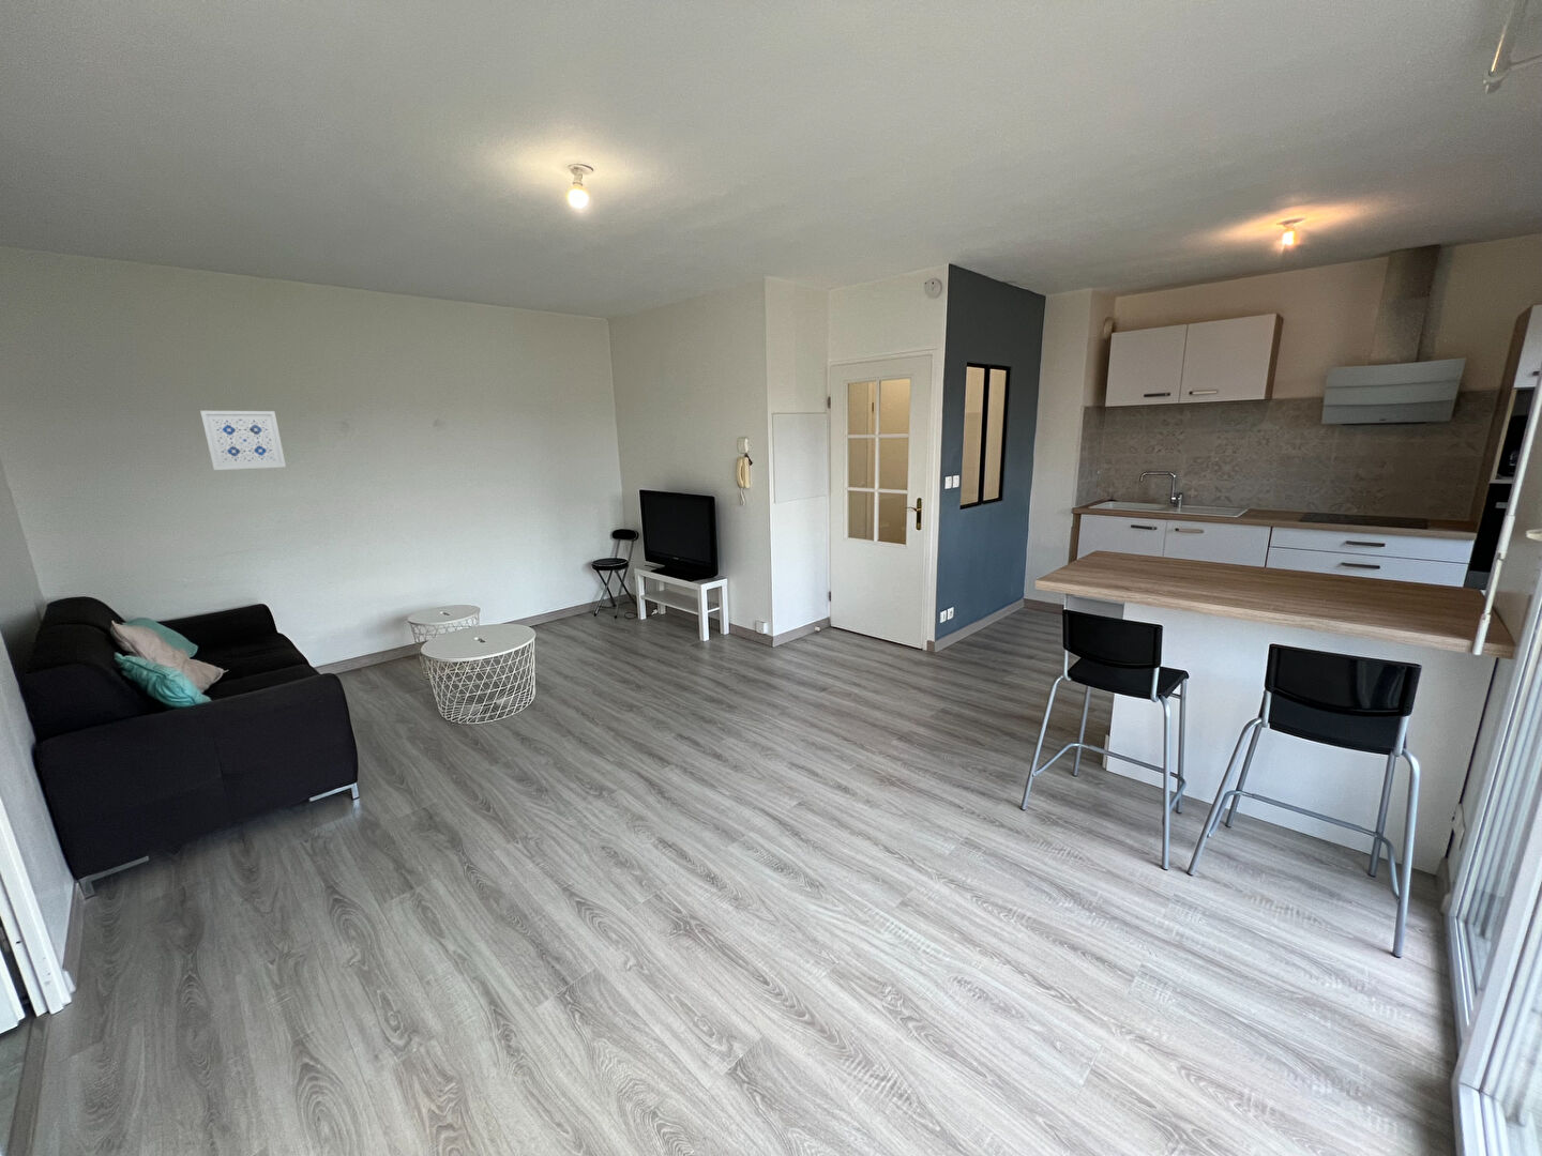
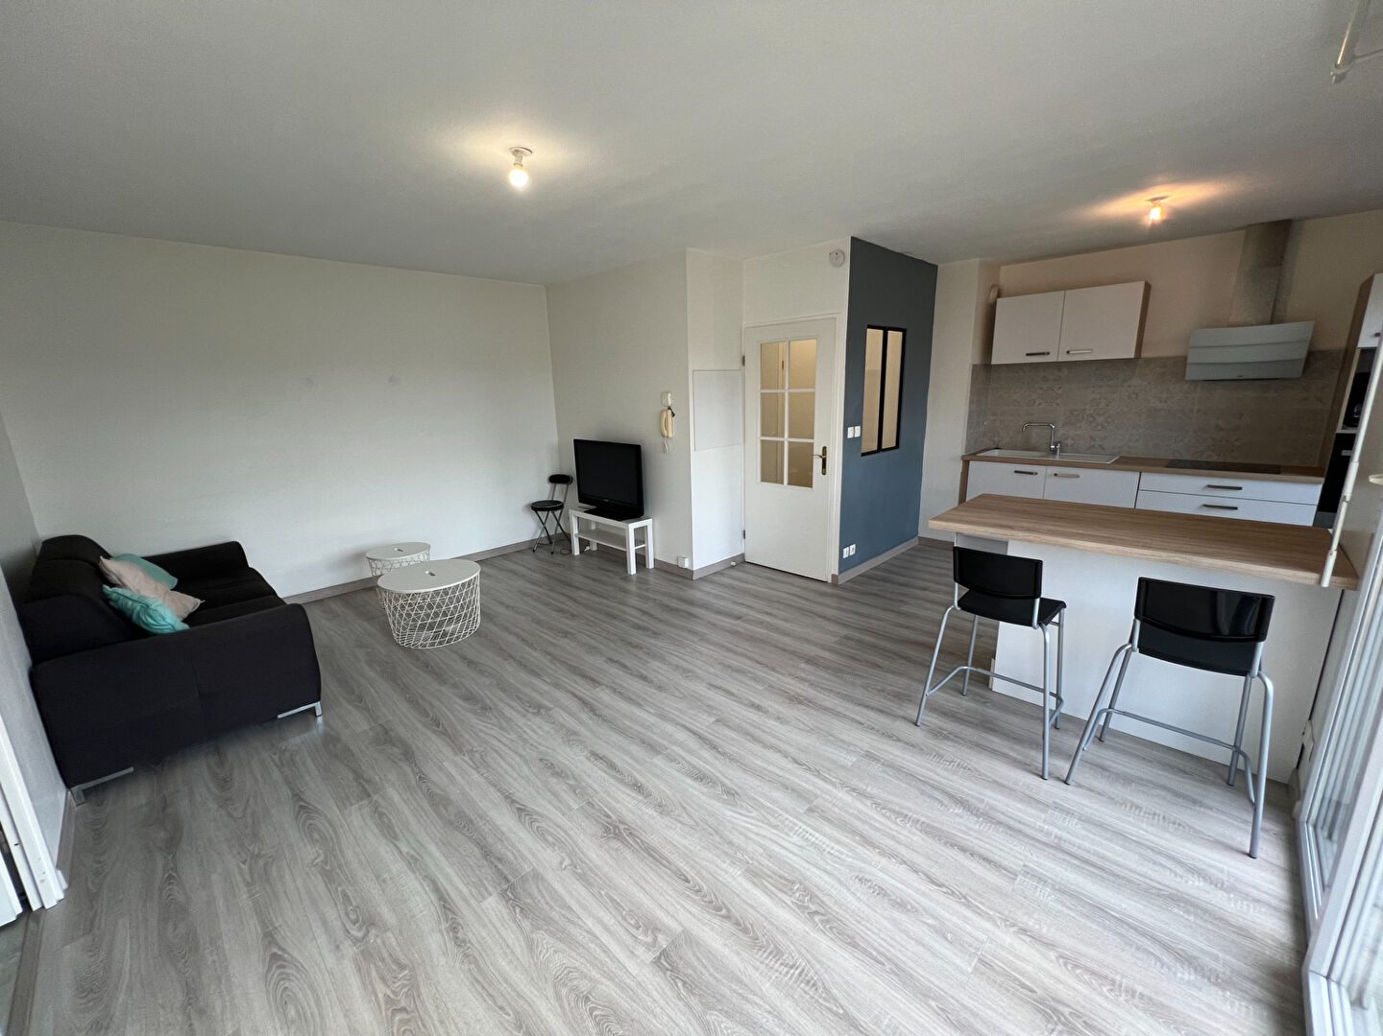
- wall art [199,410,287,471]
